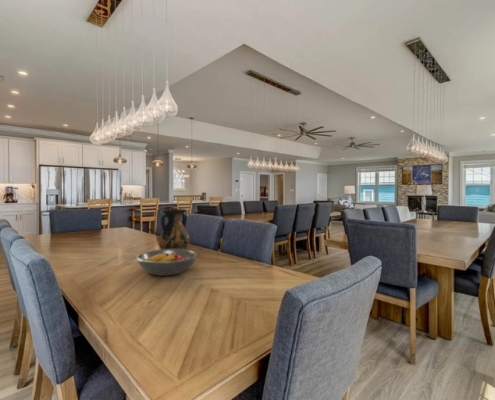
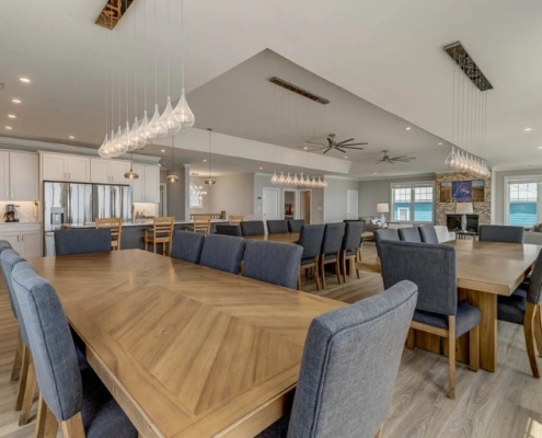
- fruit bowl [135,248,198,277]
- vase [158,208,191,250]
